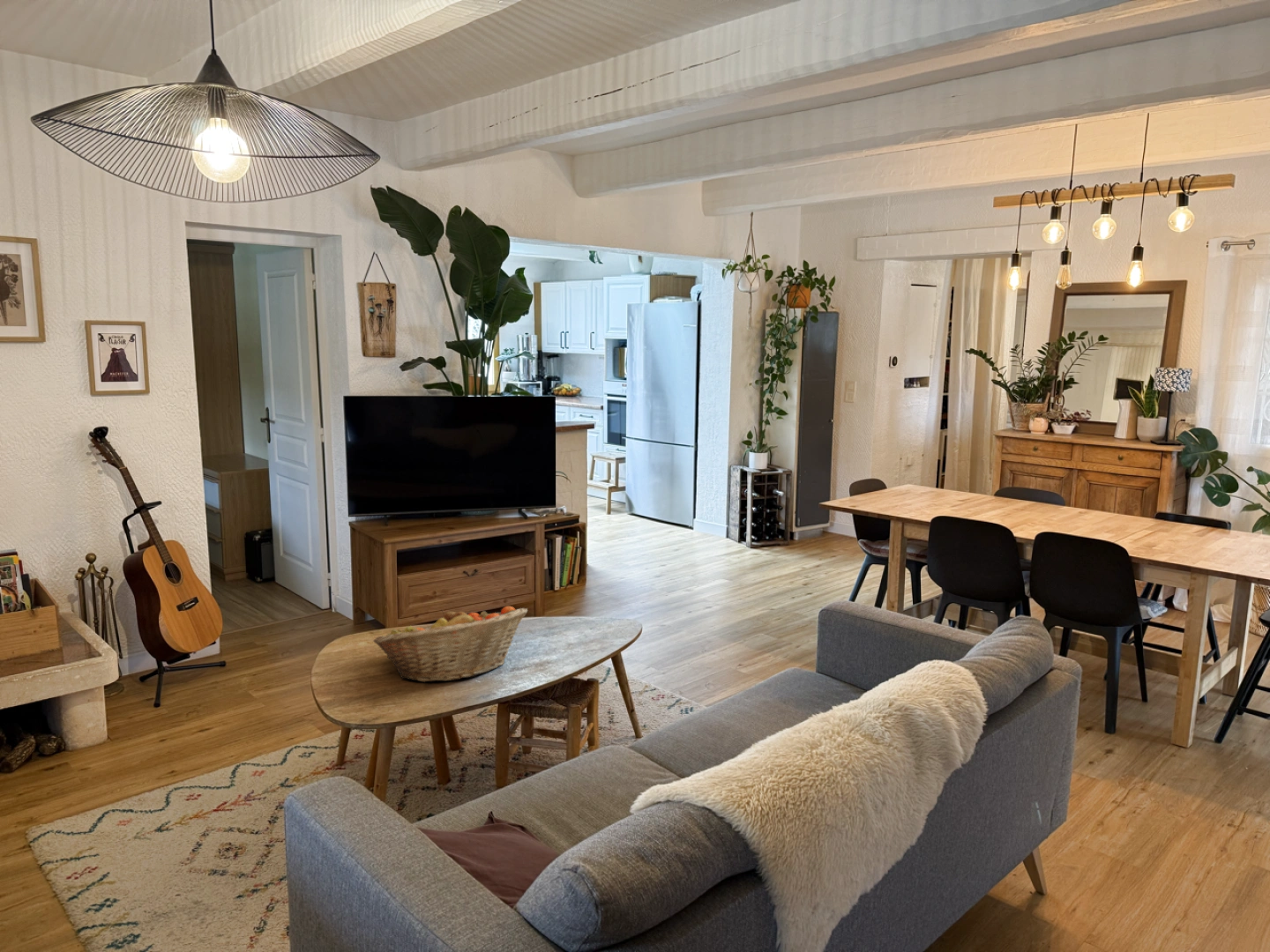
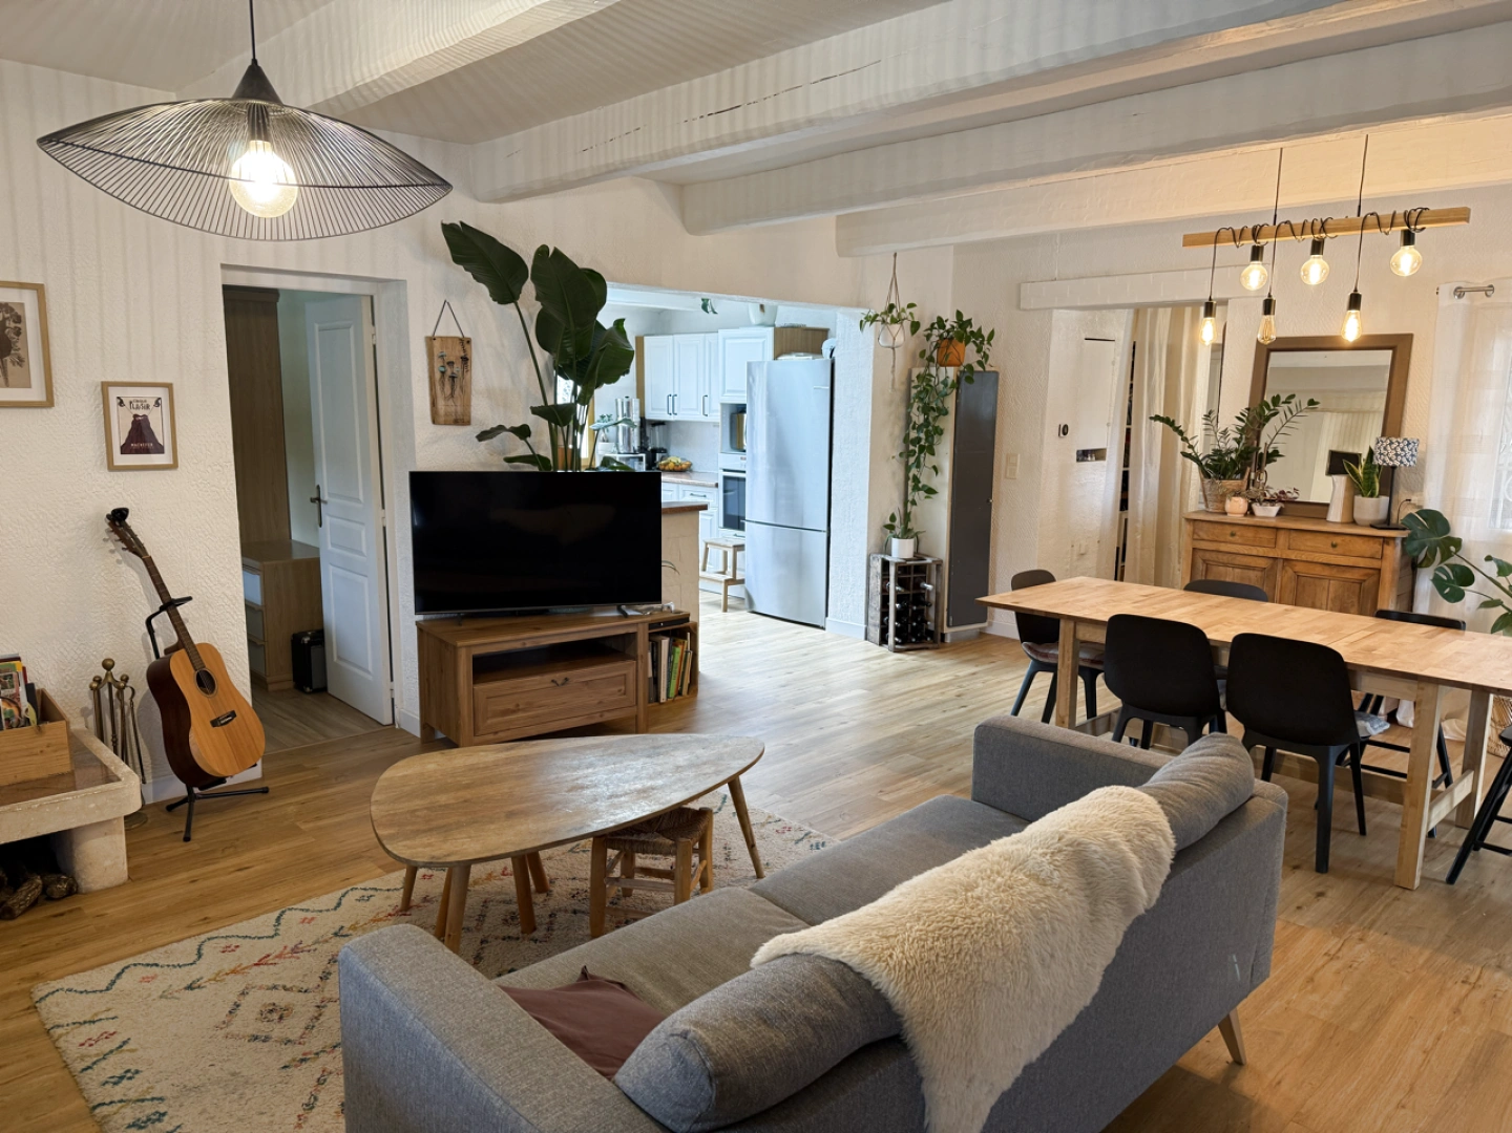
- fruit basket [372,606,528,683]
